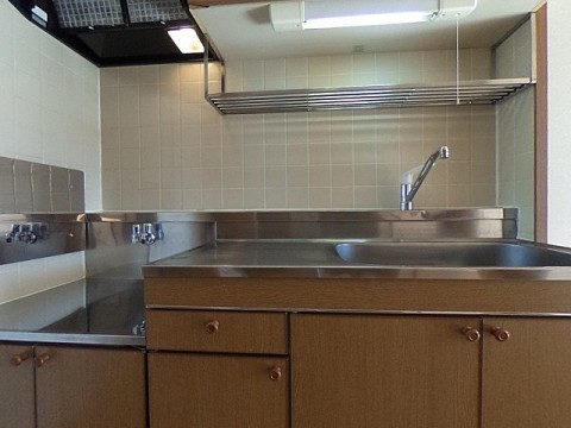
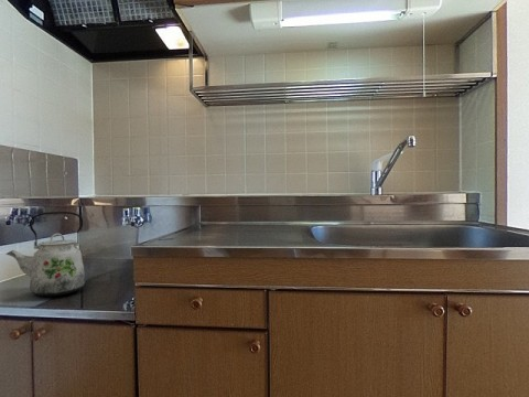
+ kettle [4,211,86,297]
